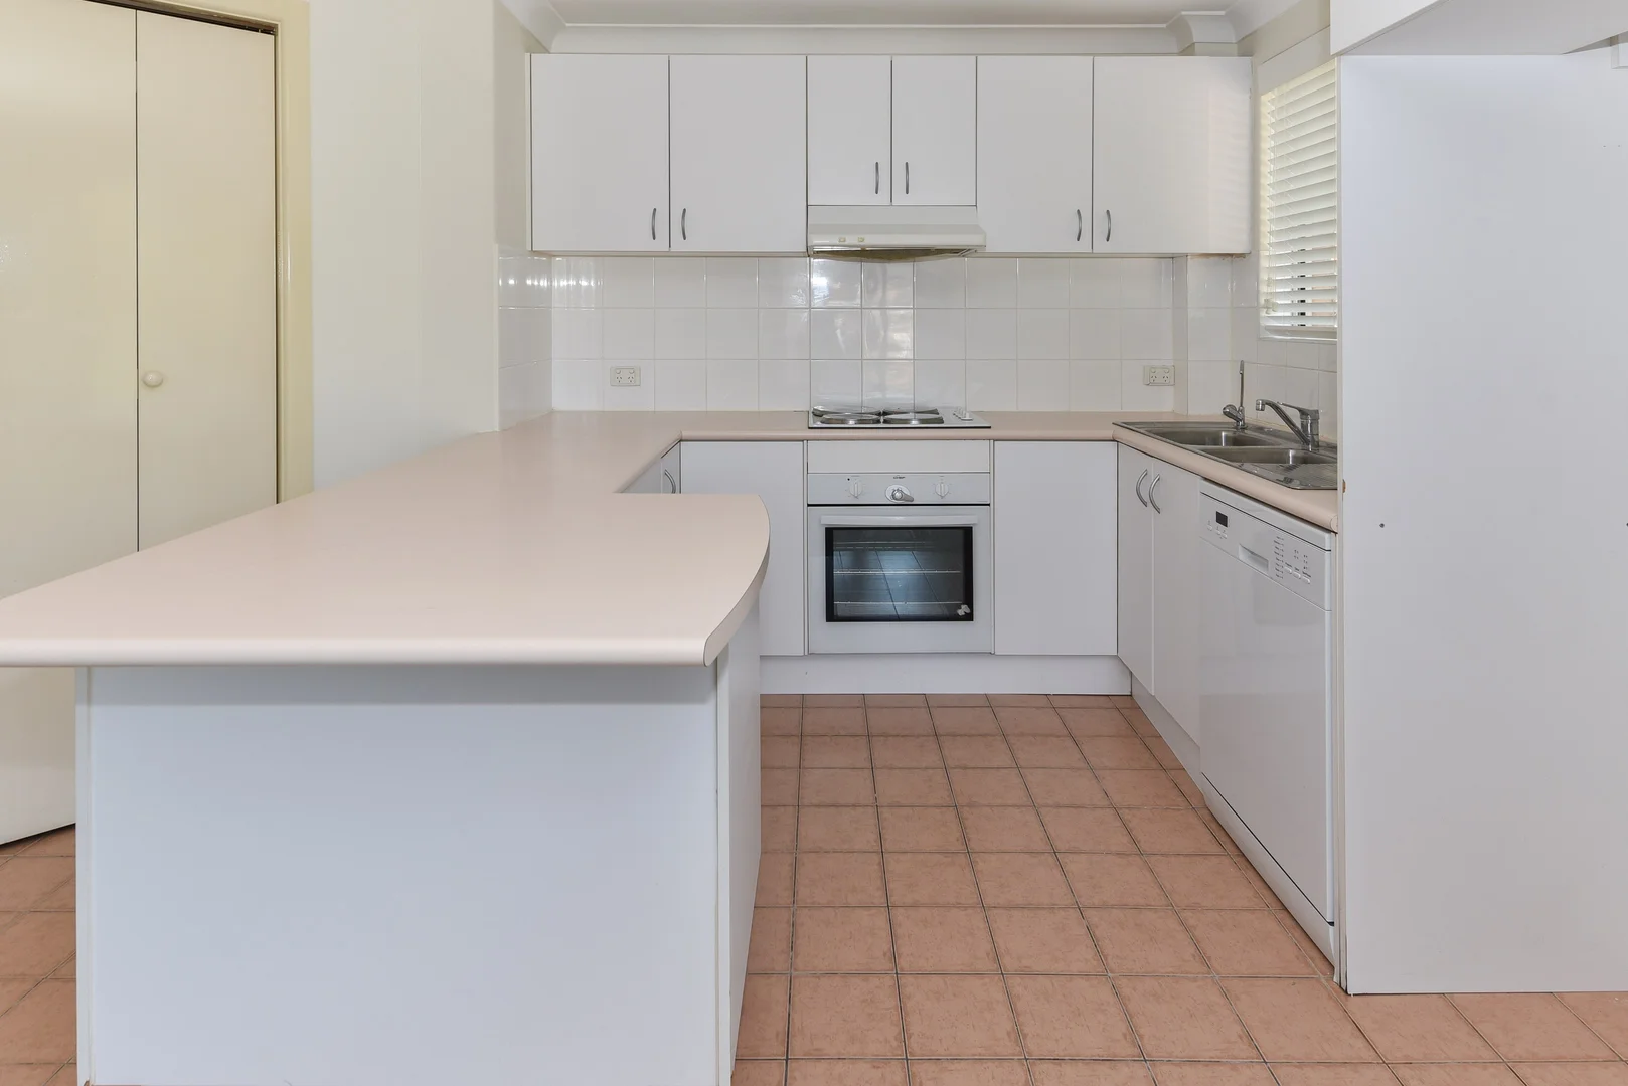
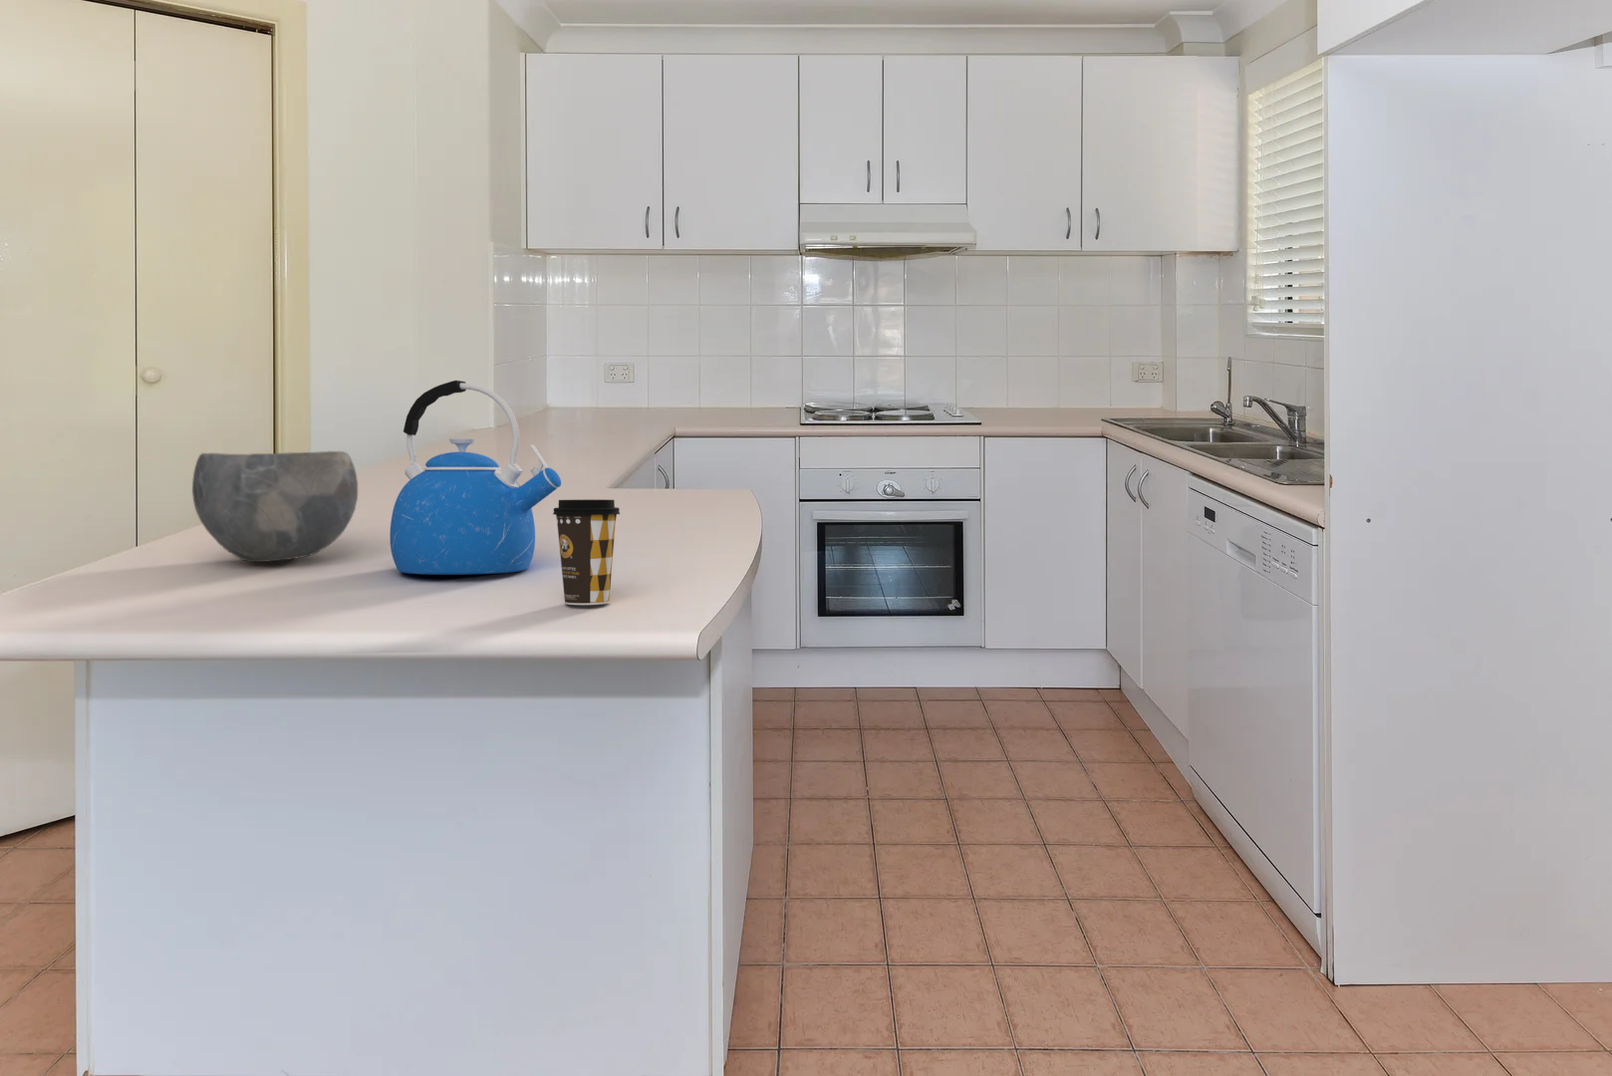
+ kettle [389,379,562,576]
+ bowl [191,450,359,563]
+ coffee cup [552,498,622,605]
